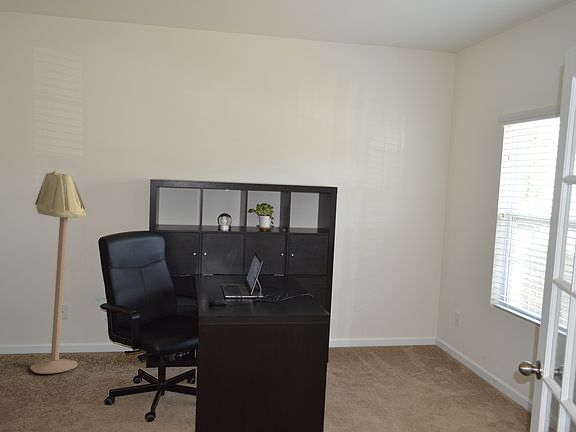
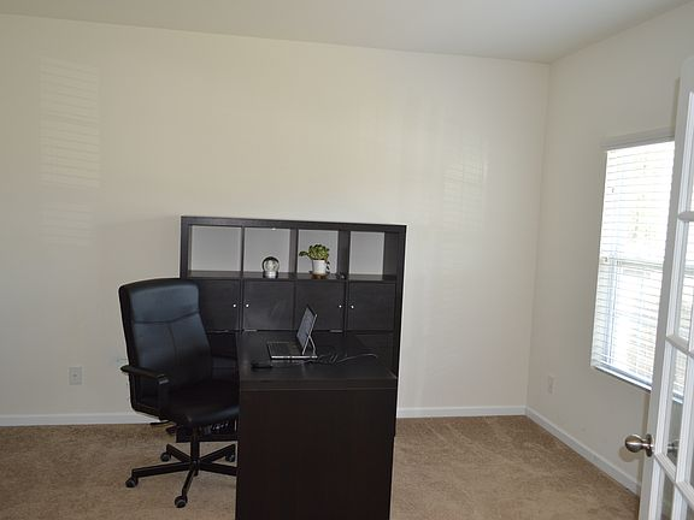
- floor lamp [29,170,87,375]
